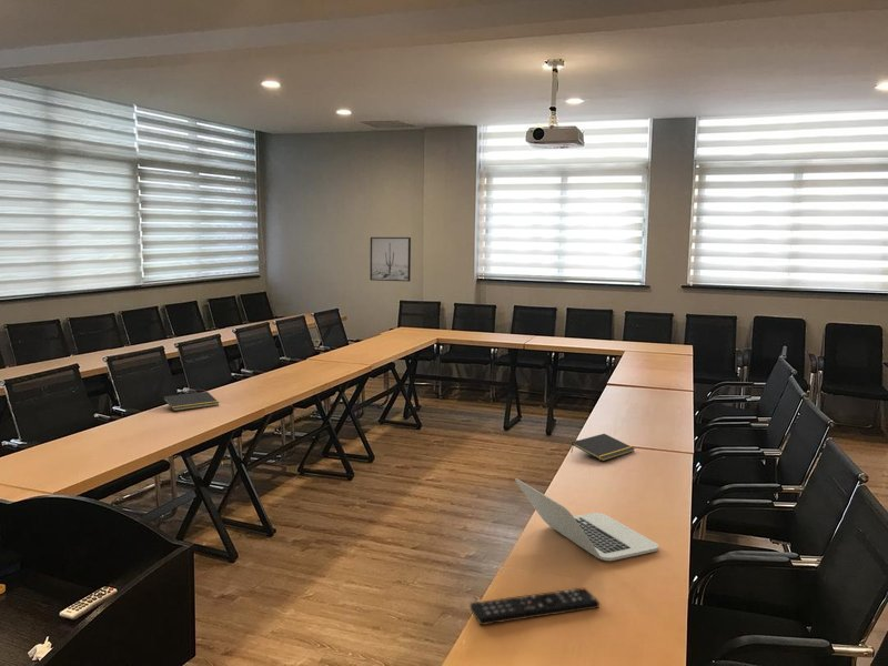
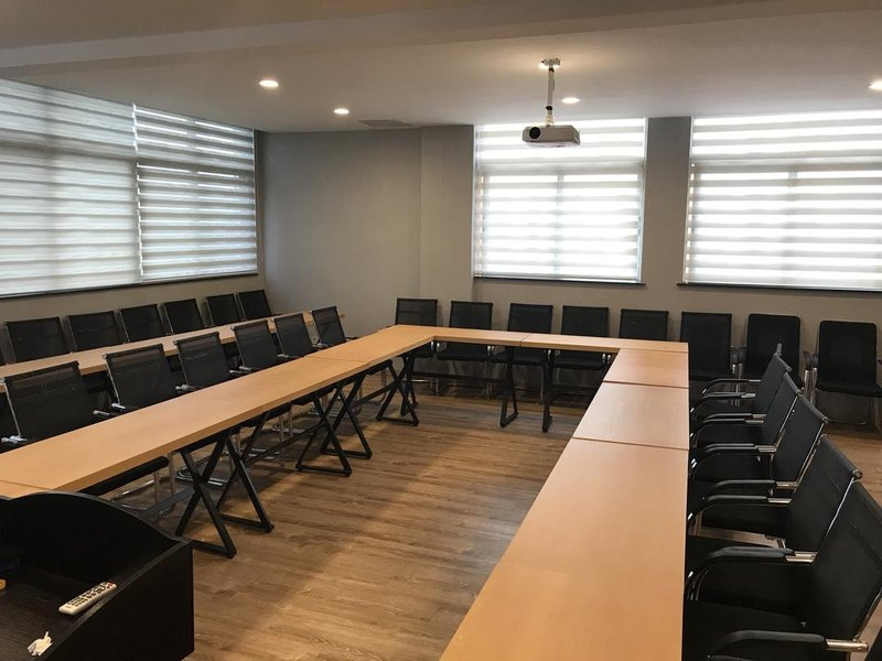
- wall art [369,236,412,282]
- laptop [514,477,659,562]
- notepad [161,391,220,412]
- notepad [571,433,636,462]
- remote control [470,586,601,626]
